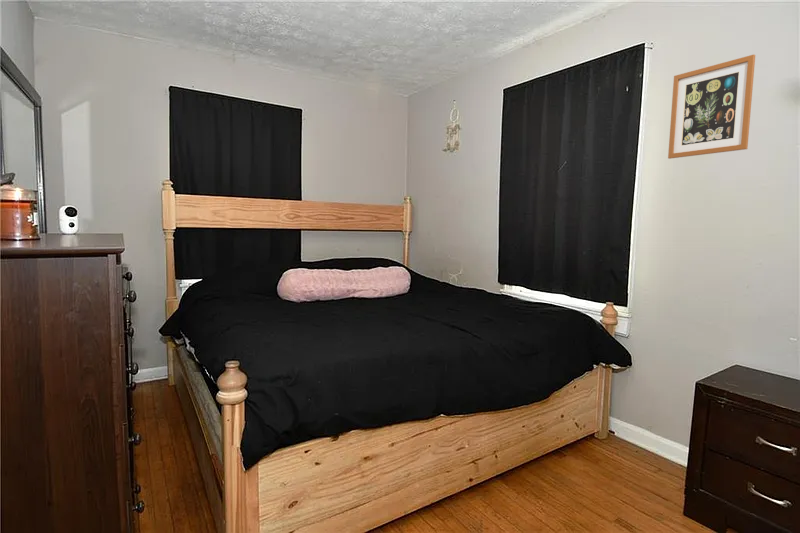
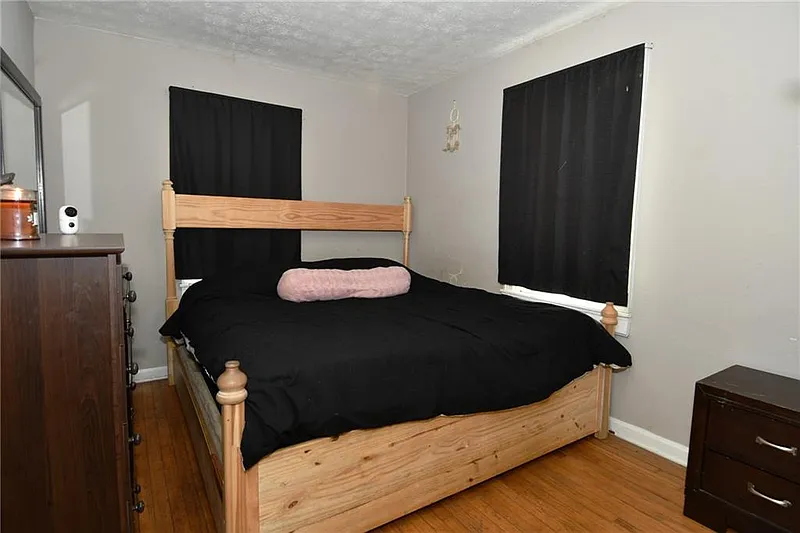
- wall art [667,54,756,160]
